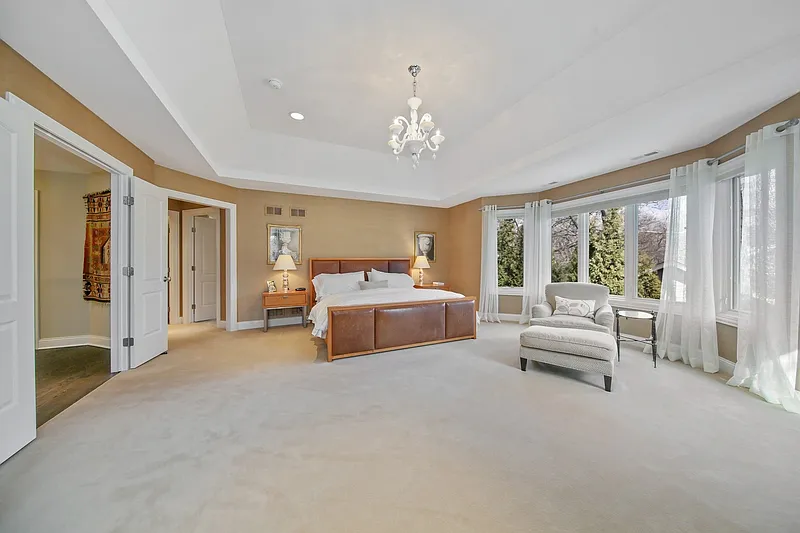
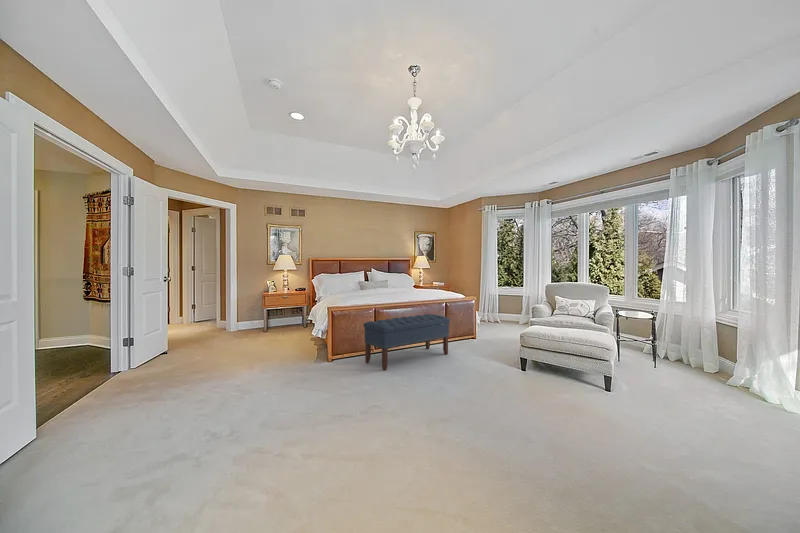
+ bench [363,313,451,371]
